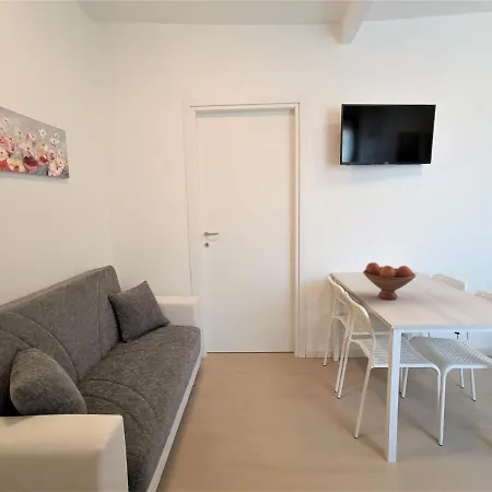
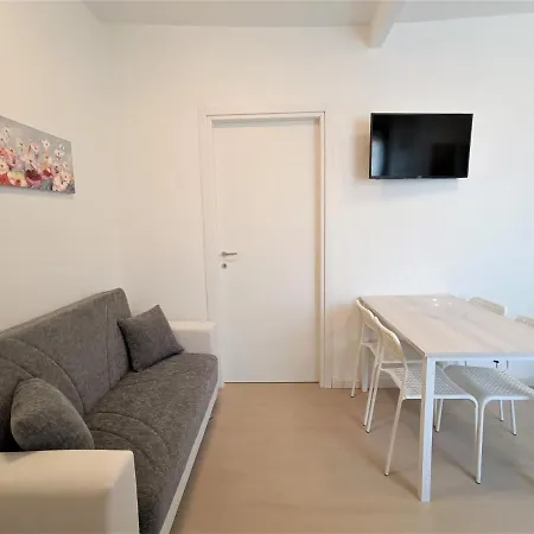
- fruit bowl [362,261,417,301]
